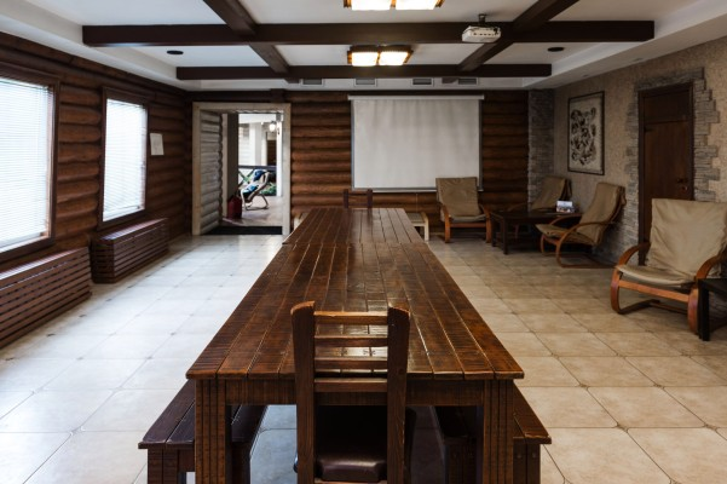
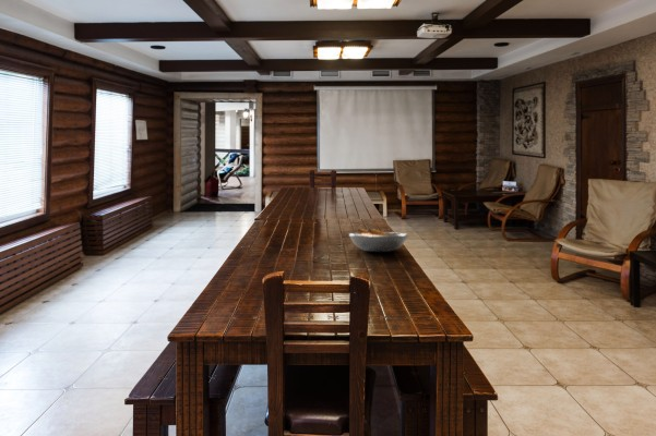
+ fruit bowl [348,228,409,253]
